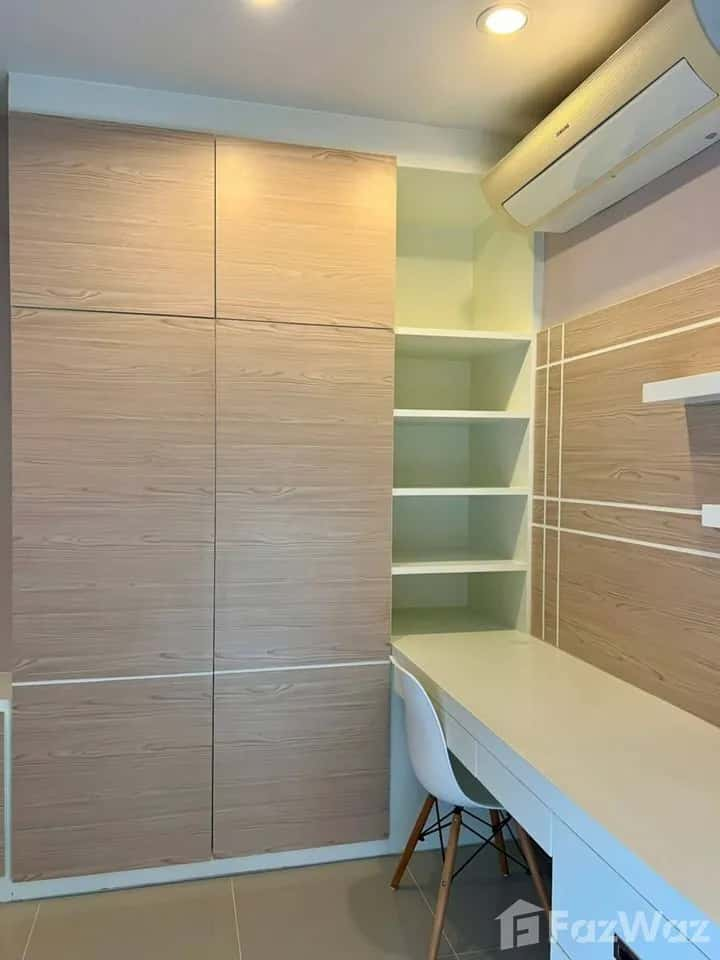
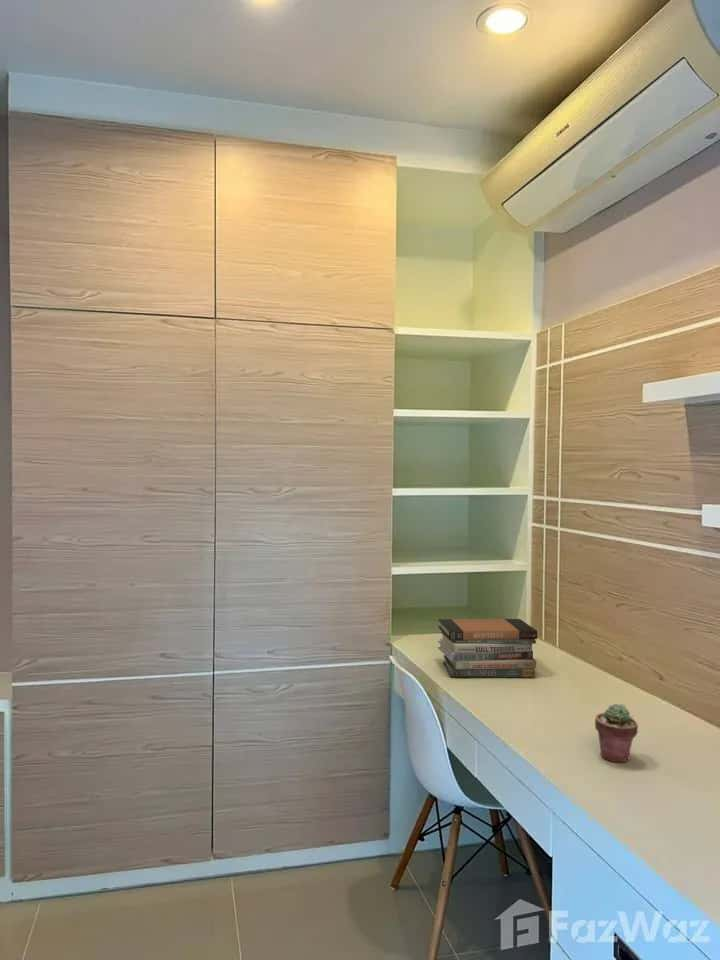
+ potted succulent [594,703,639,763]
+ book stack [437,618,538,678]
